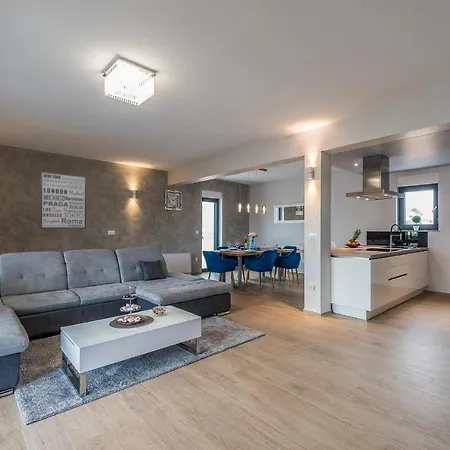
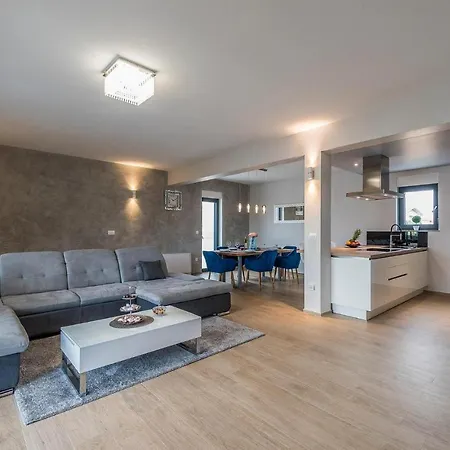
- wall art [39,171,87,229]
